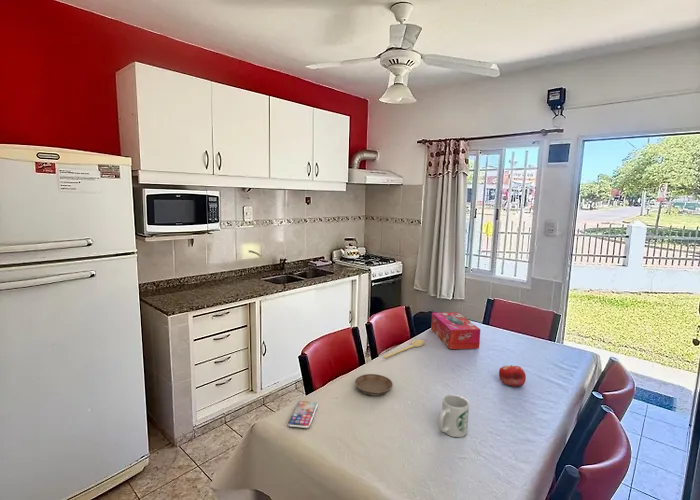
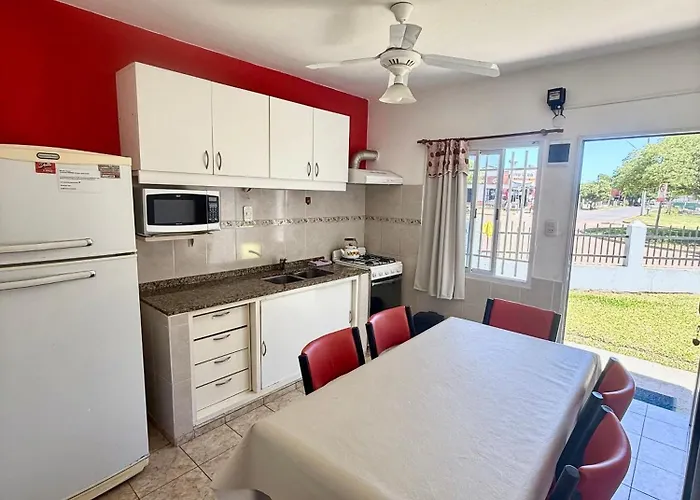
- spoon [383,339,425,359]
- saucer [354,373,394,397]
- fruit [498,364,527,388]
- smartphone [287,400,319,429]
- mug [437,394,470,438]
- tissue box [430,311,481,350]
